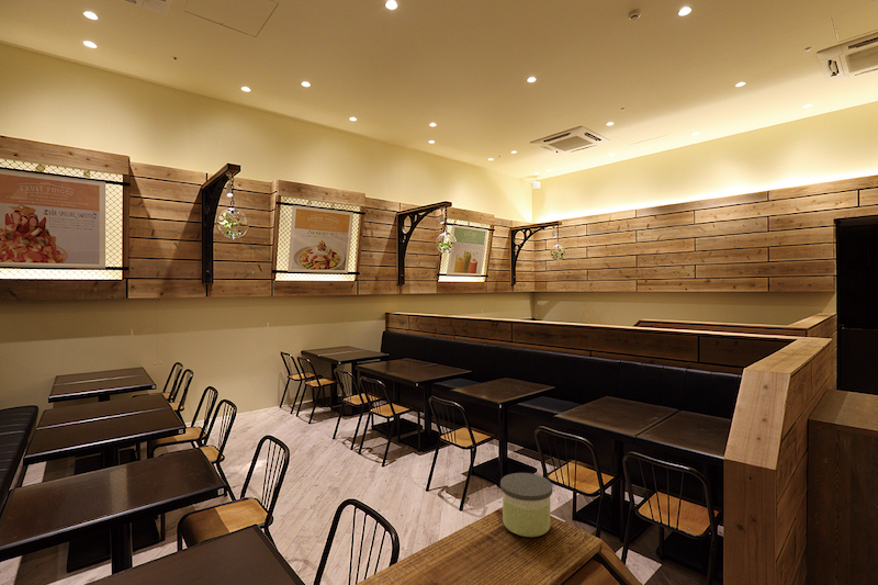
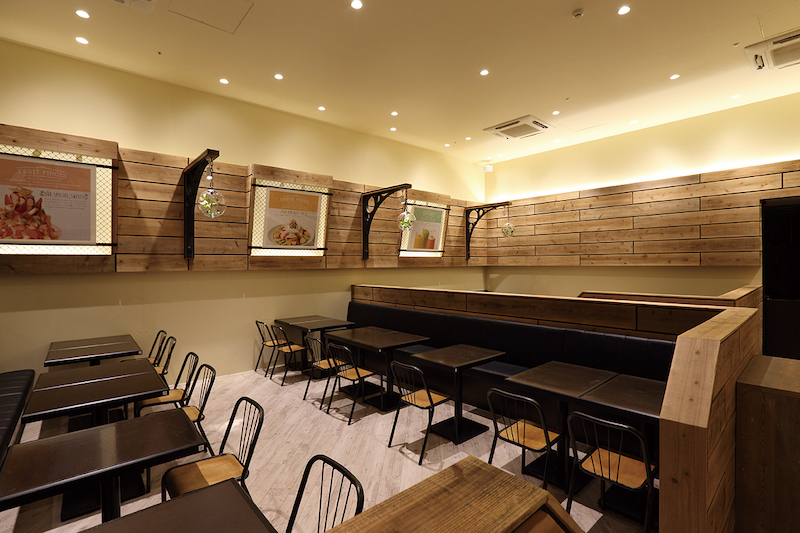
- candle [499,472,554,538]
